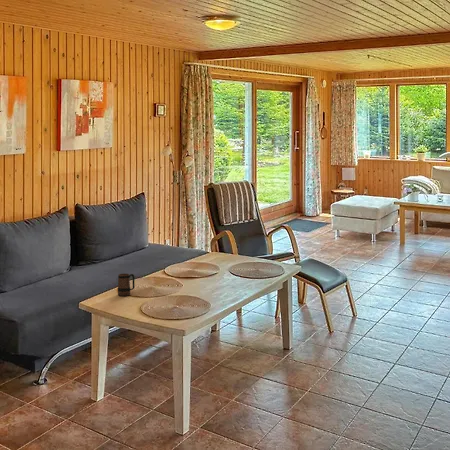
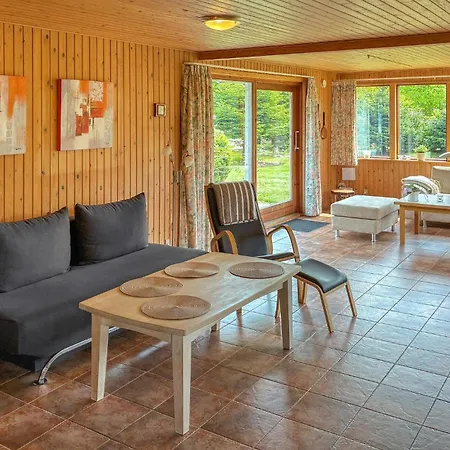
- mug [117,273,136,297]
